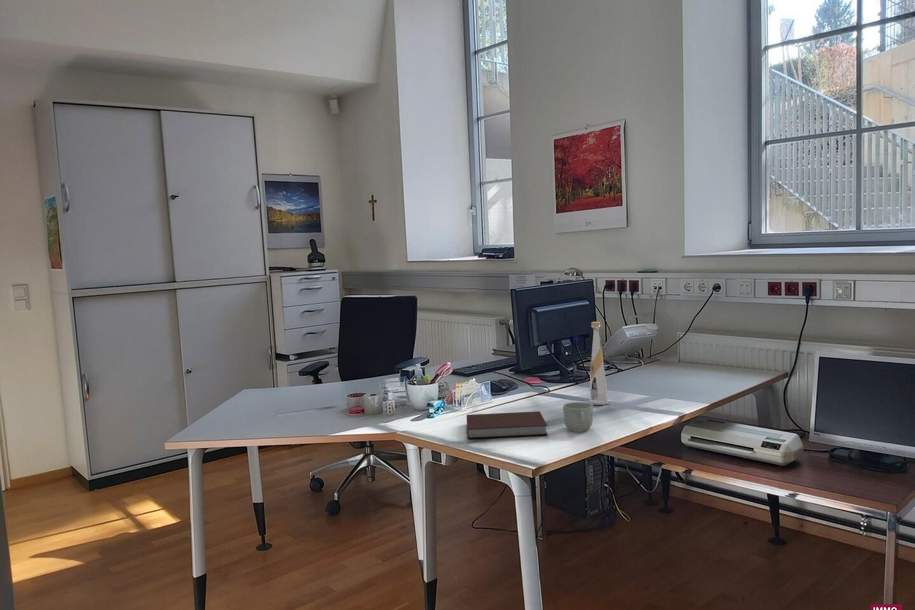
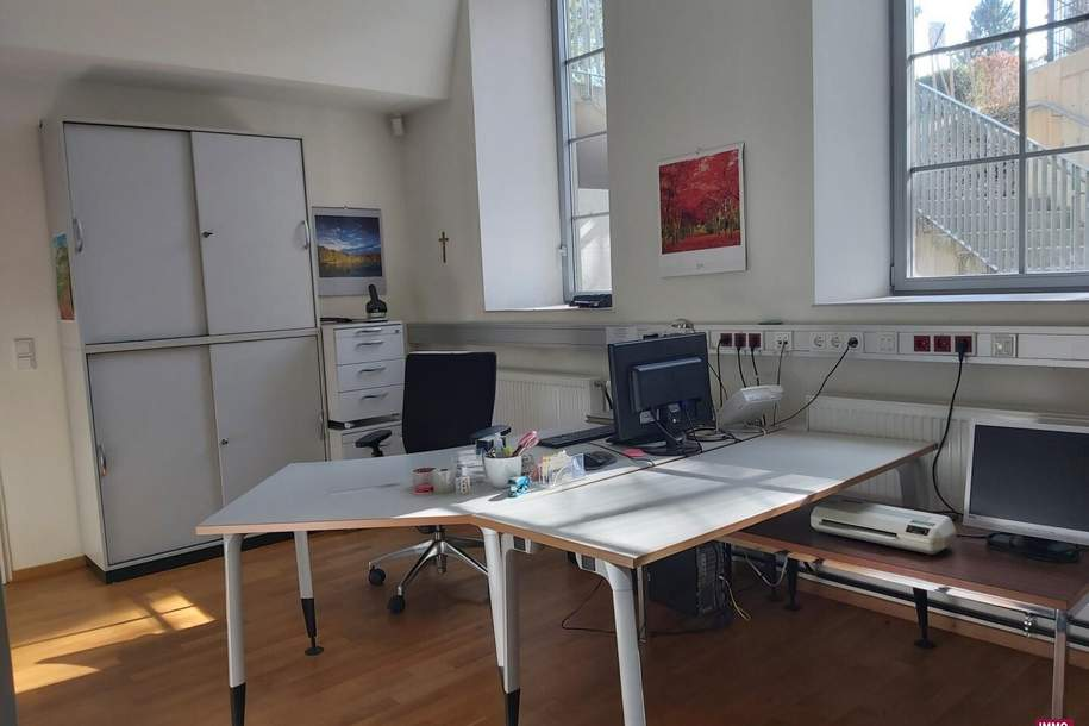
- notebook [466,410,548,439]
- bottle [588,321,609,406]
- mug [562,401,594,433]
